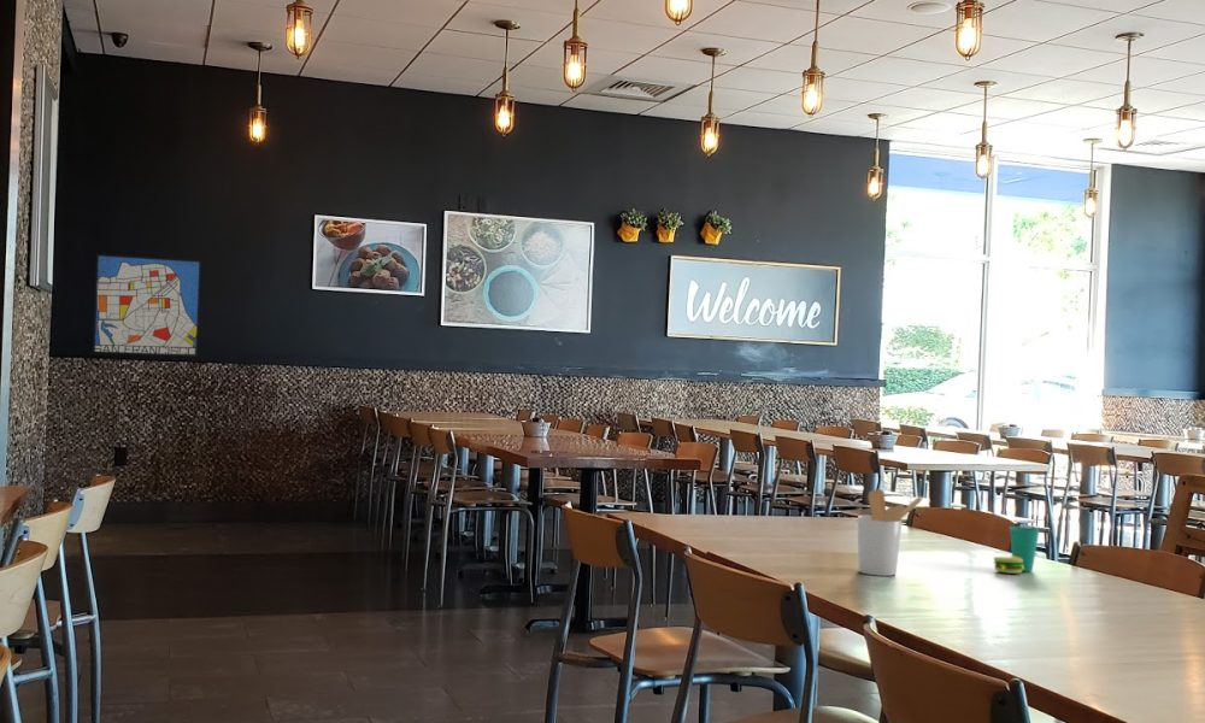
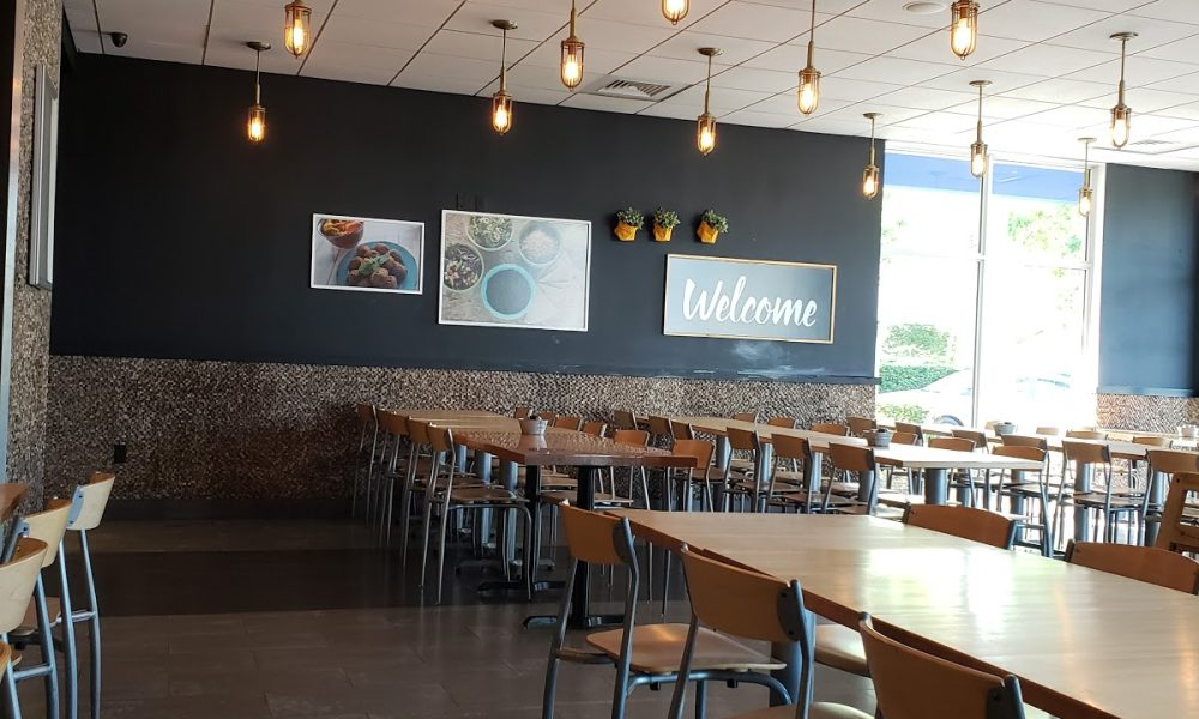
- wall art [92,253,201,358]
- cup [992,525,1041,575]
- utensil holder [857,488,924,577]
